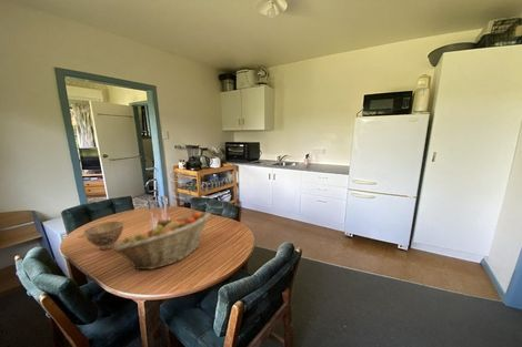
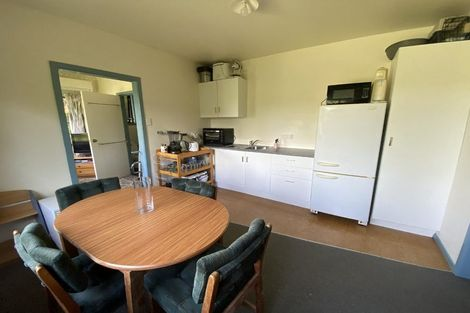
- fruit basket [111,211,212,271]
- bowl [77,220,129,251]
